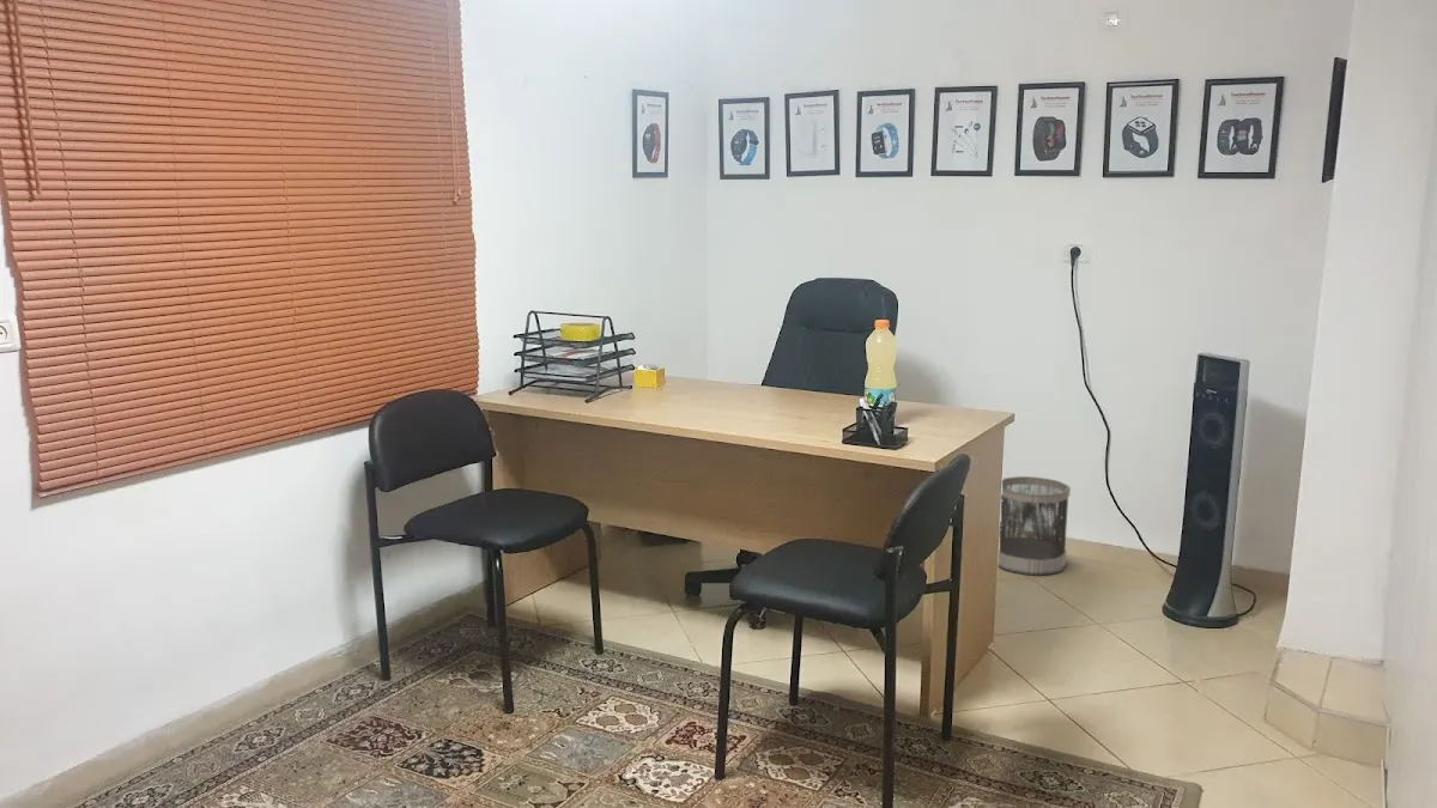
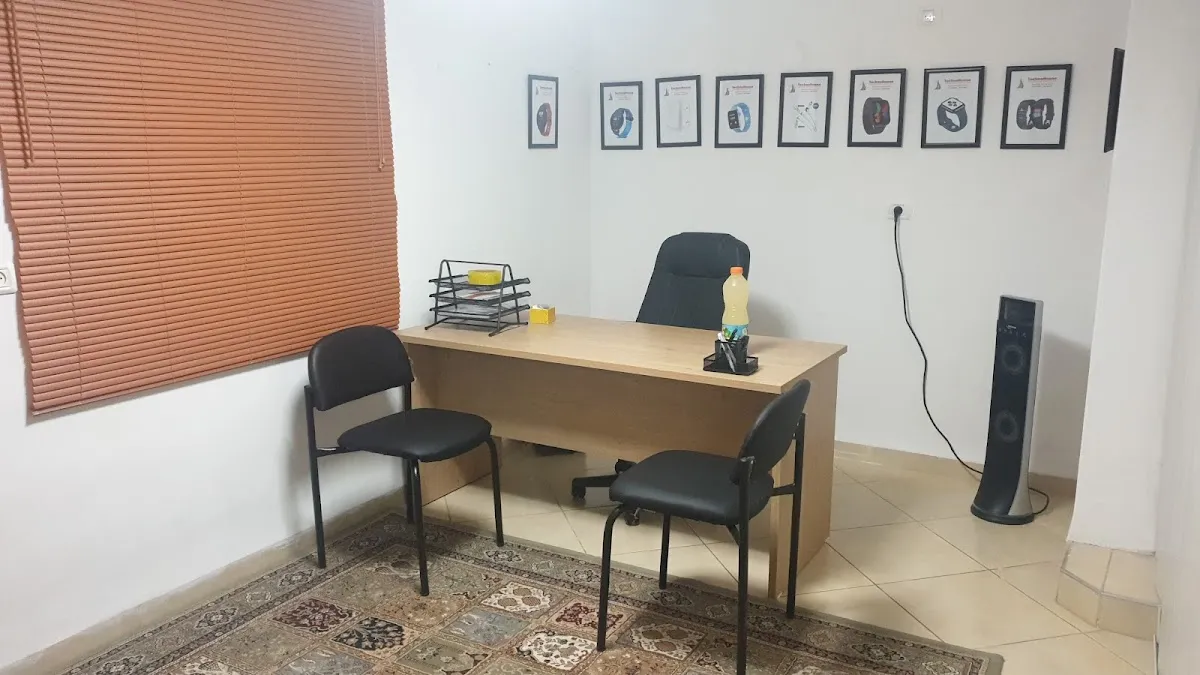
- wastebasket [998,475,1072,577]
